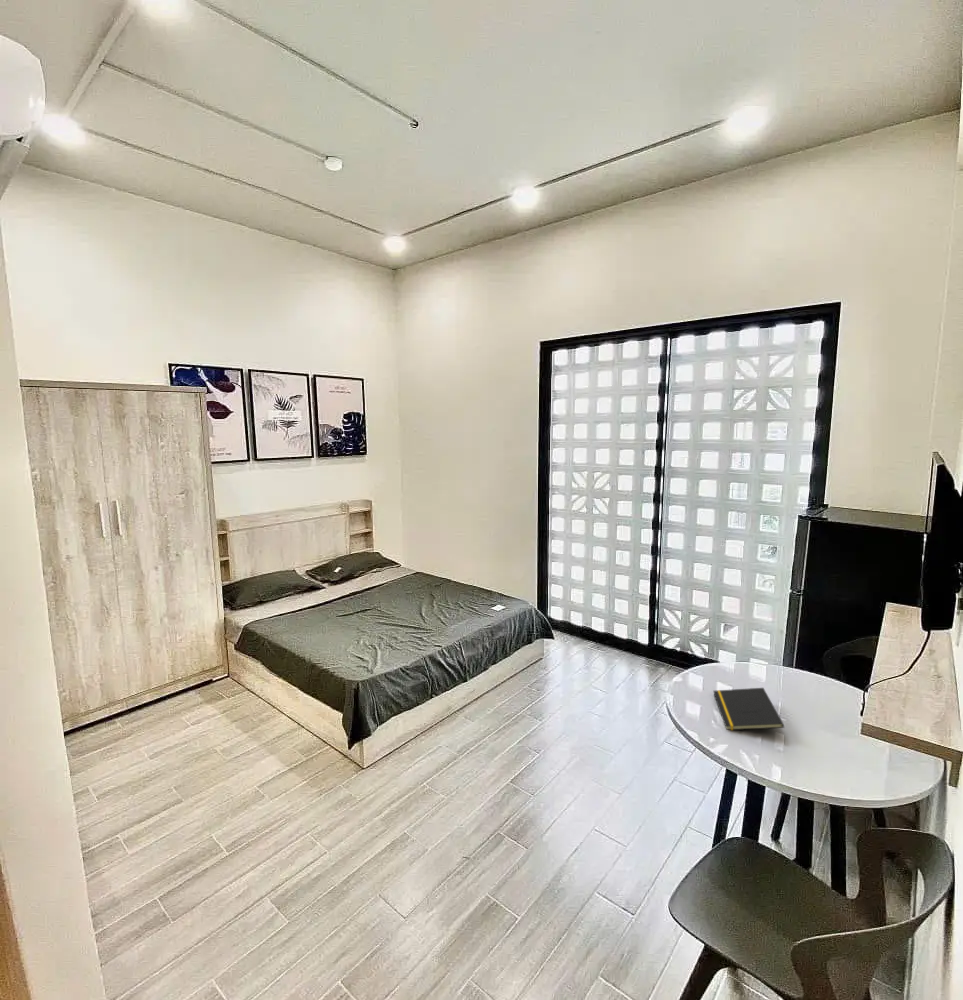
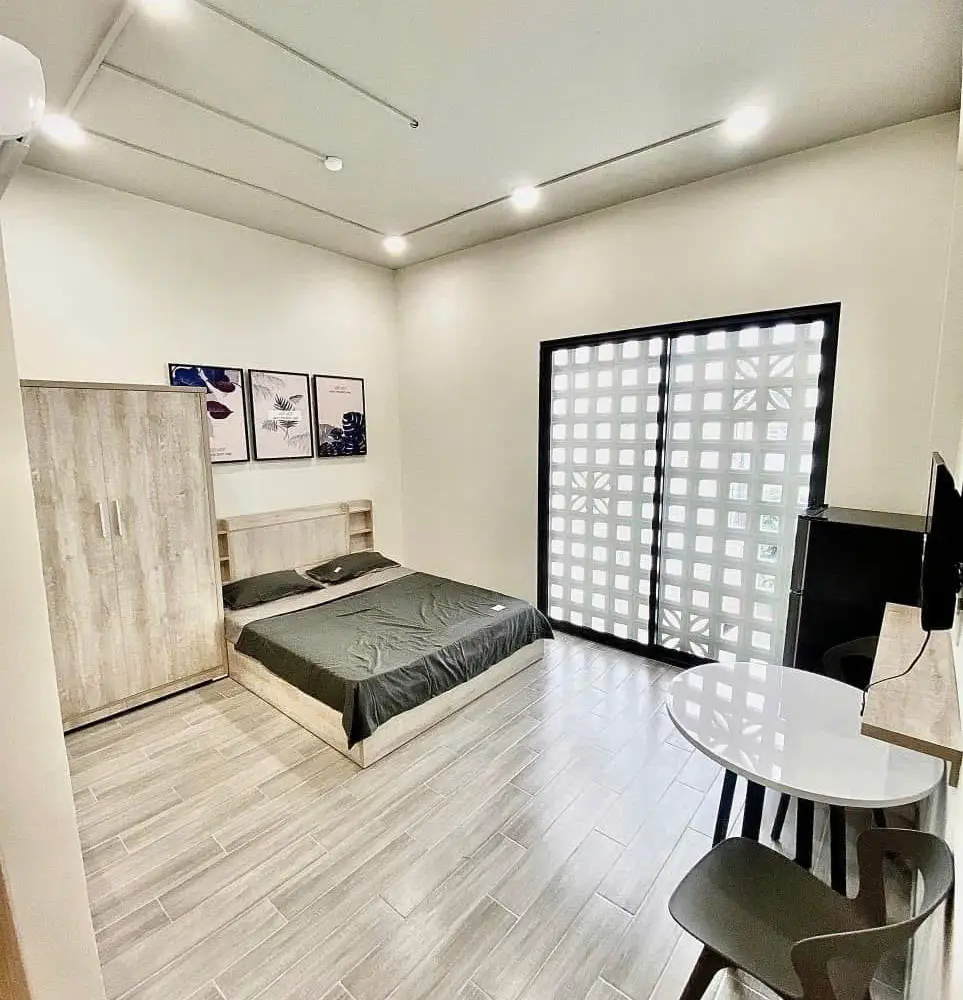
- notepad [712,687,785,731]
